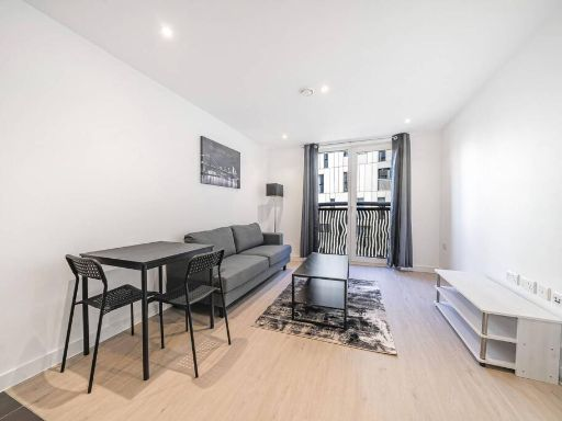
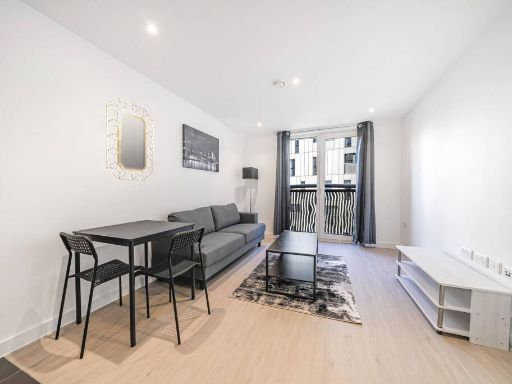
+ home mirror [105,97,154,182]
